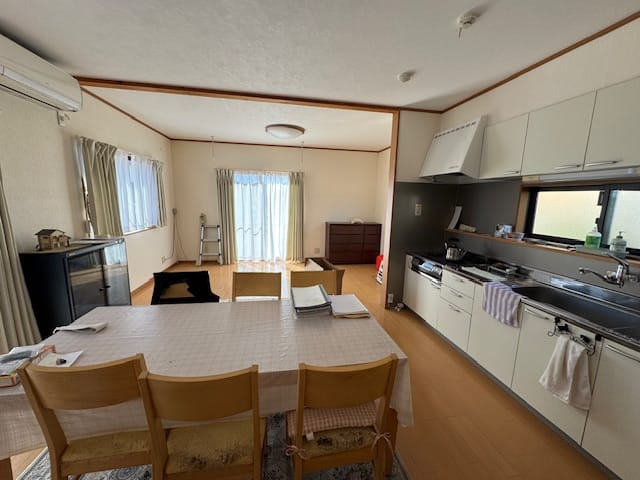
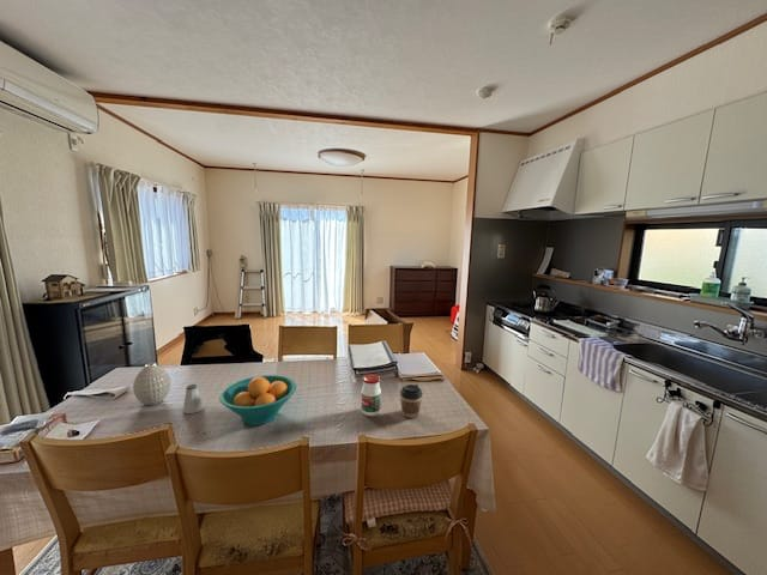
+ coffee cup [399,383,423,419]
+ fruit bowl [218,374,297,426]
+ vase [132,362,171,406]
+ saltshaker [182,383,205,414]
+ jar [360,373,382,417]
